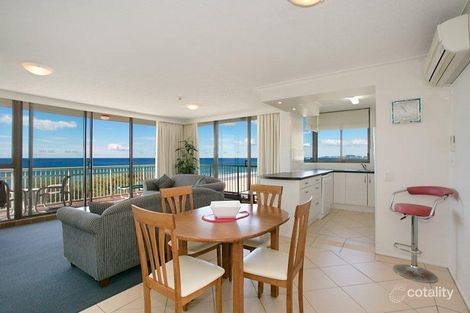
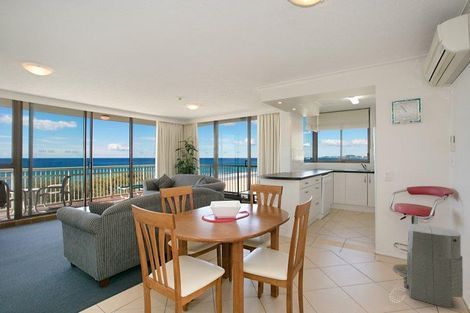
+ air purifier [402,223,464,309]
